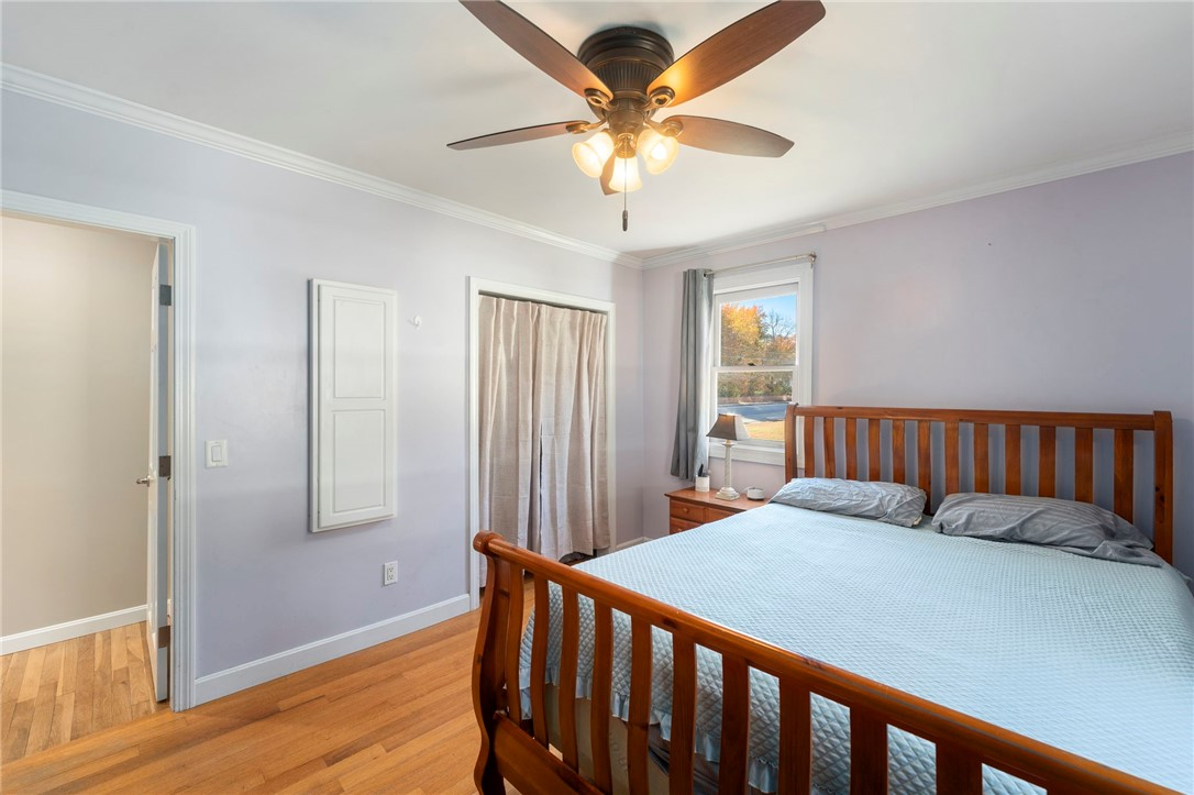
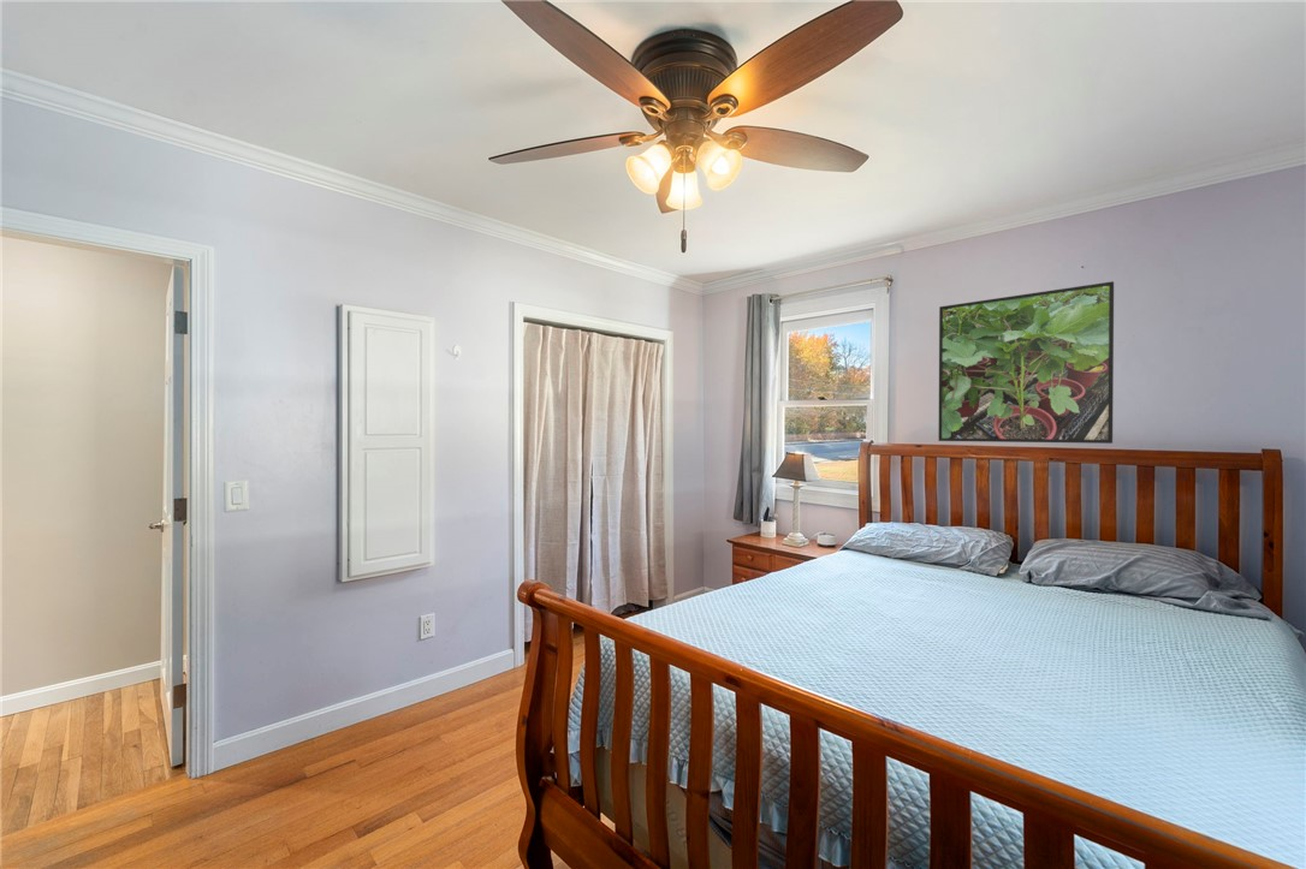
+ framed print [937,280,1115,445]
